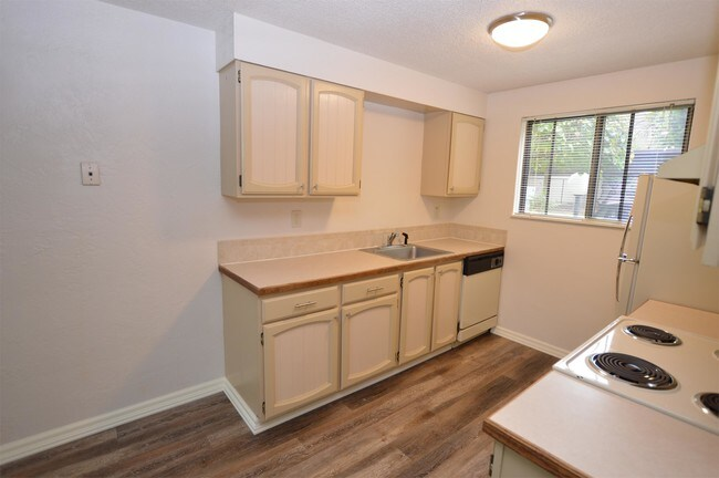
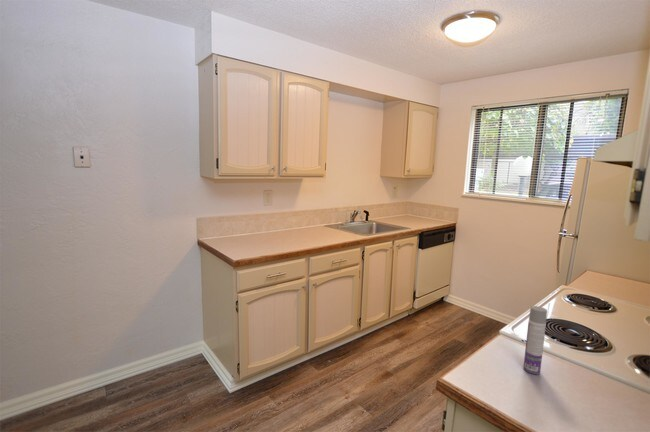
+ aerosol can [522,305,548,375]
